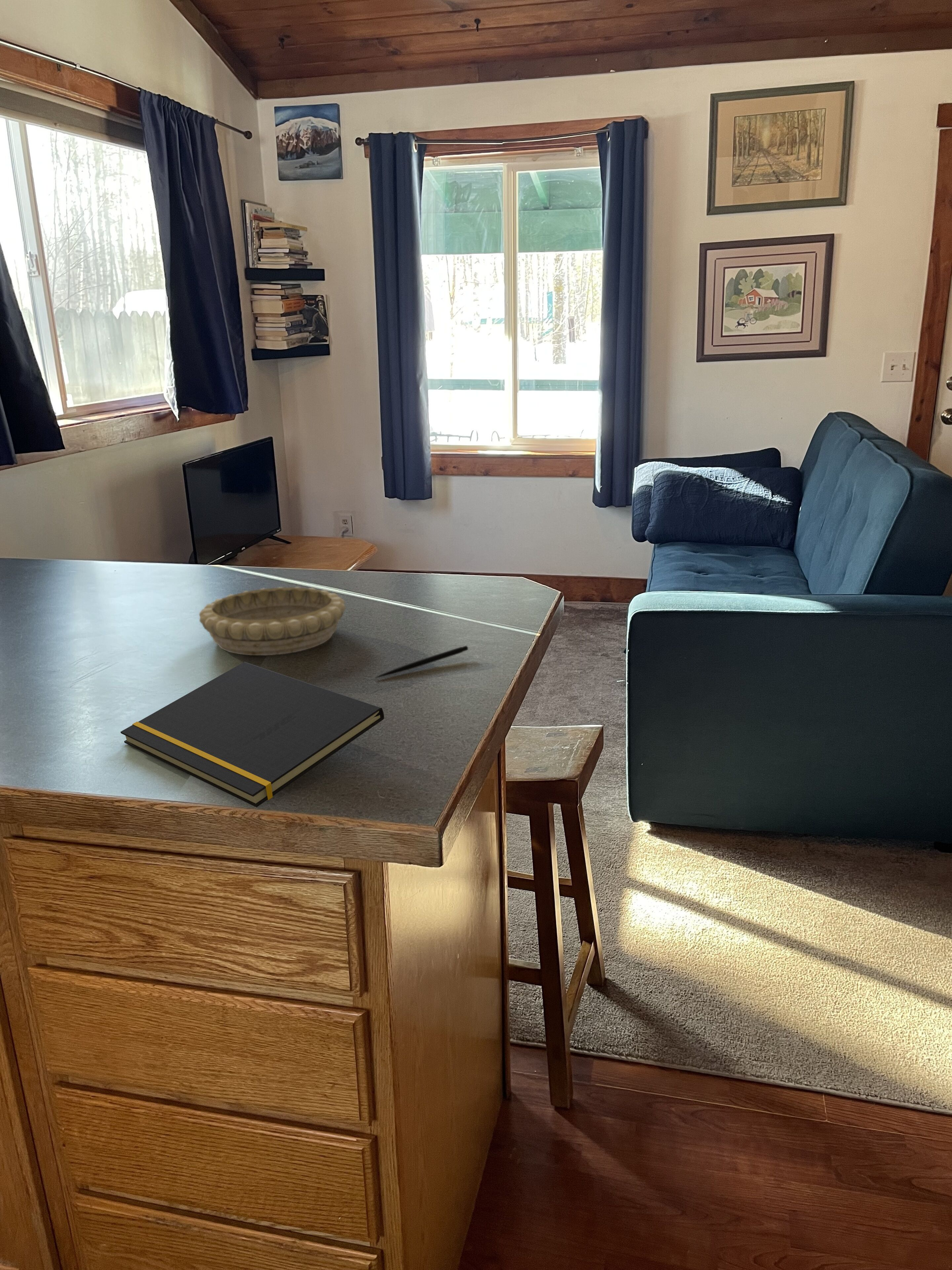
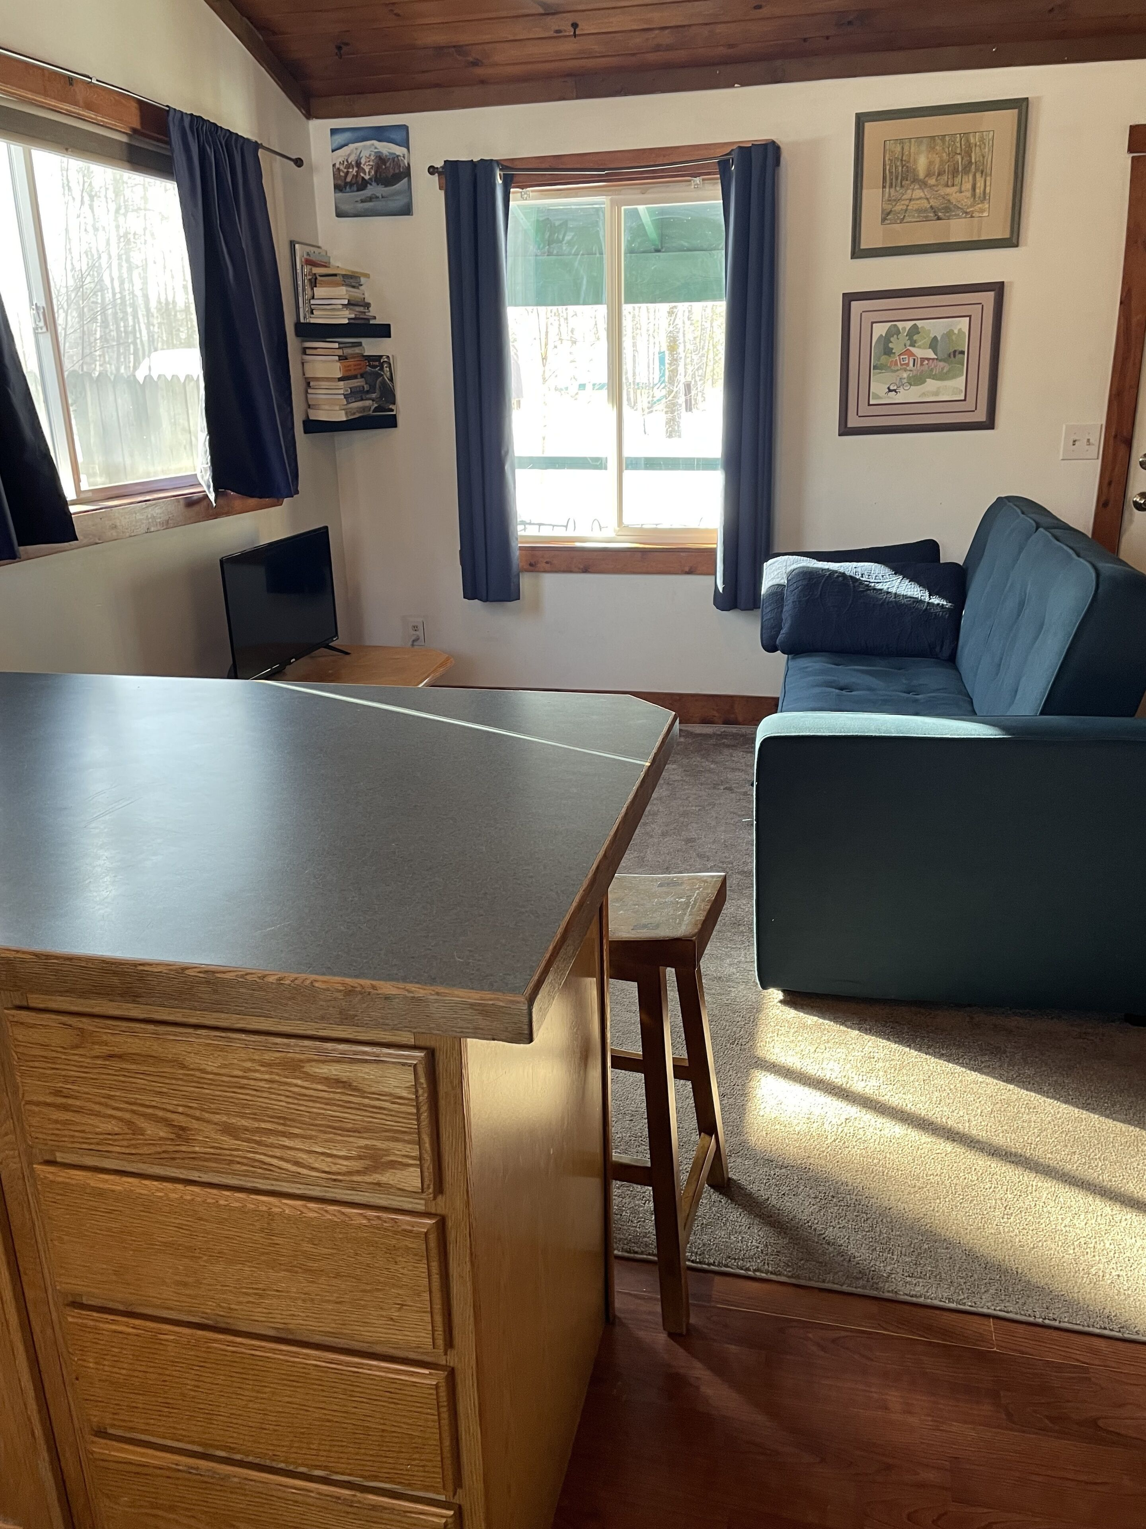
- pen [375,645,468,678]
- decorative bowl [199,586,346,656]
- notepad [120,662,384,808]
